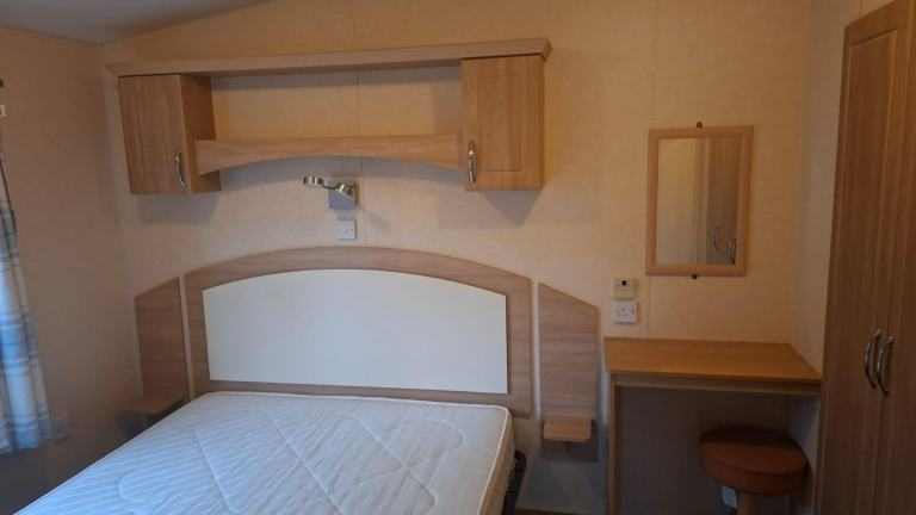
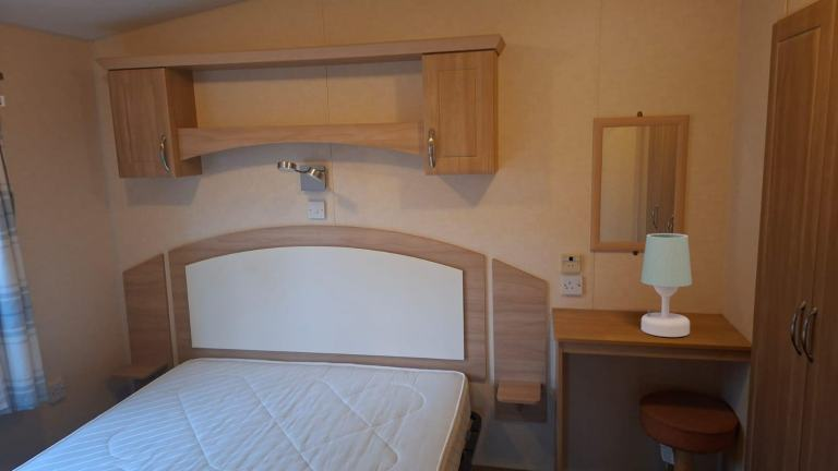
+ table lamp [639,232,693,338]
